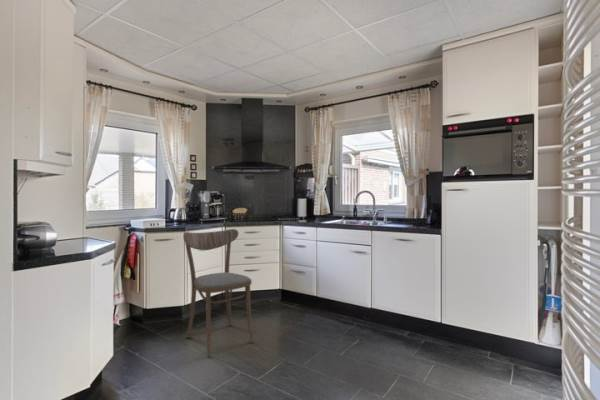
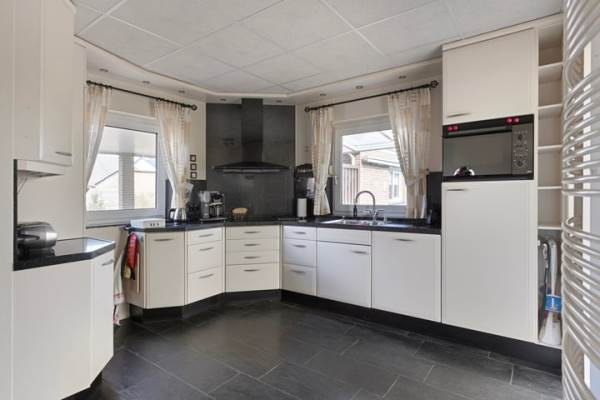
- dining chair [182,228,255,358]
